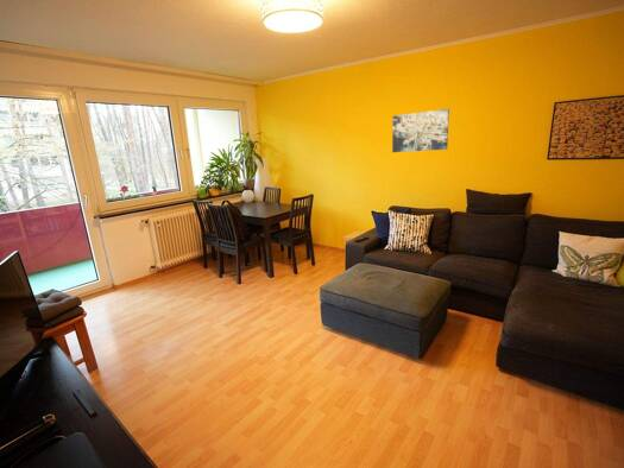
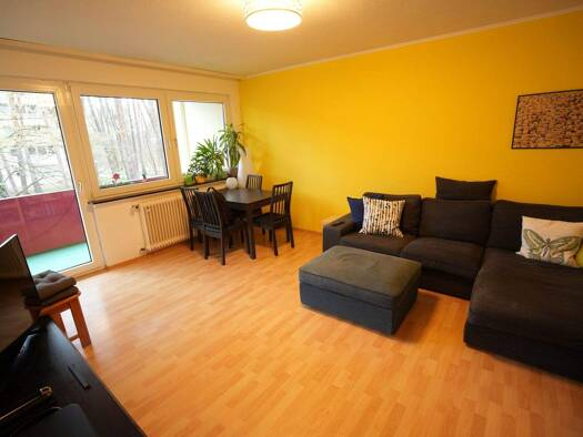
- wall art [391,108,450,153]
